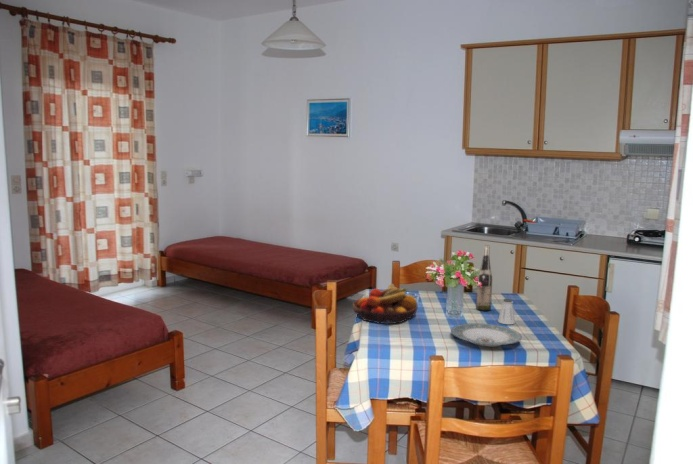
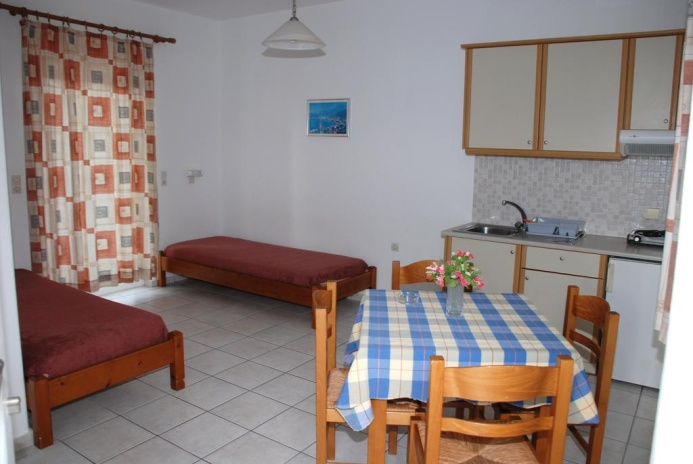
- wine bottle [475,244,493,312]
- fruit bowl [352,283,419,325]
- saltshaker [497,298,516,325]
- plate [450,322,523,348]
